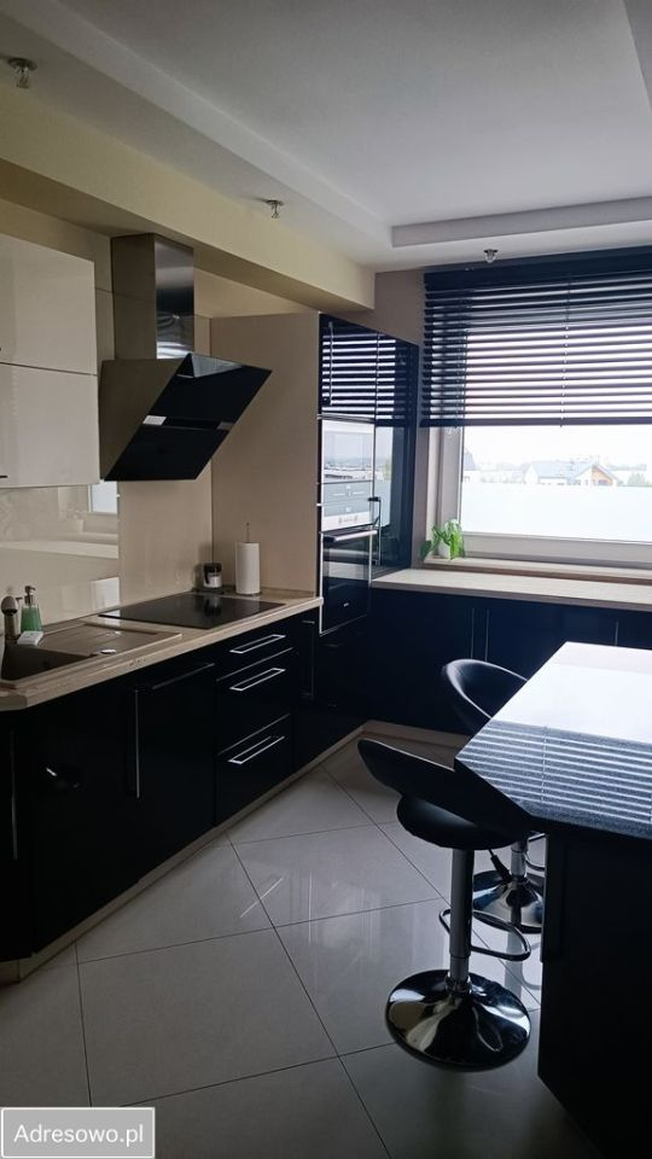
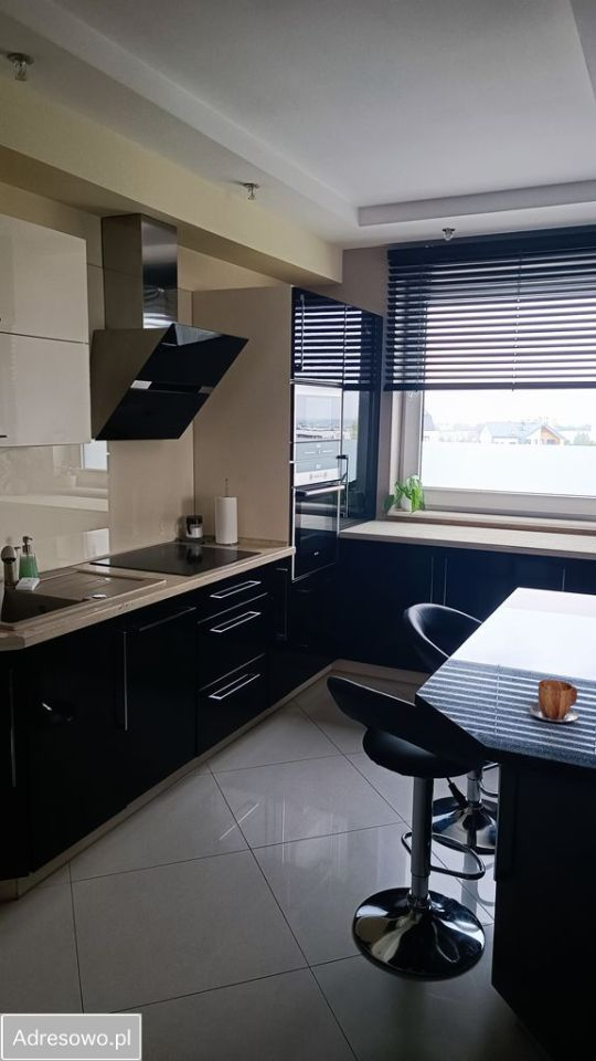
+ mug [529,679,579,723]
